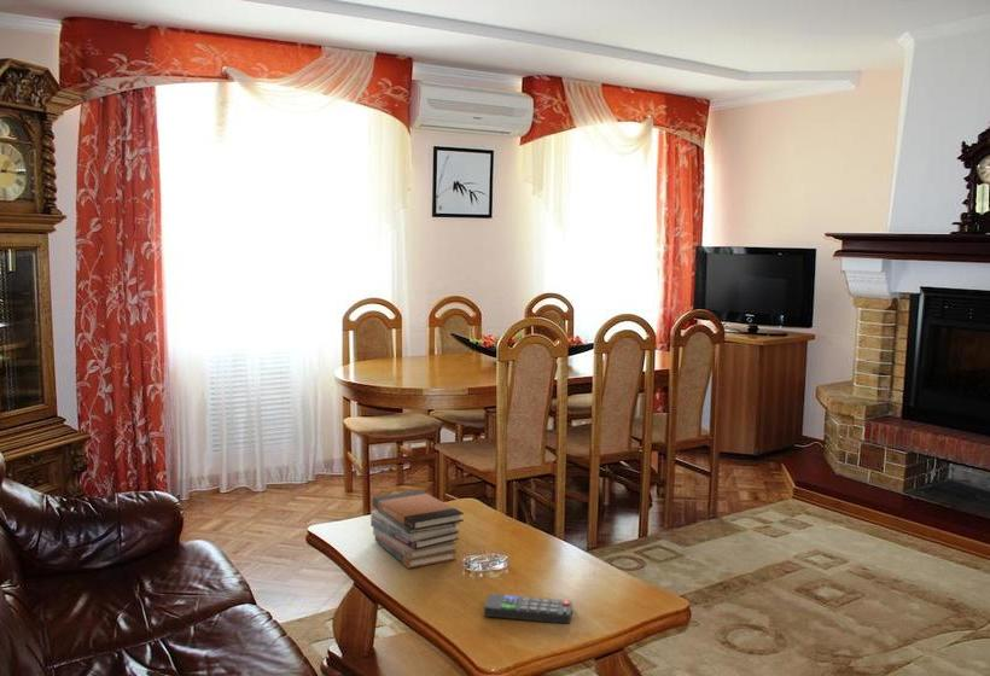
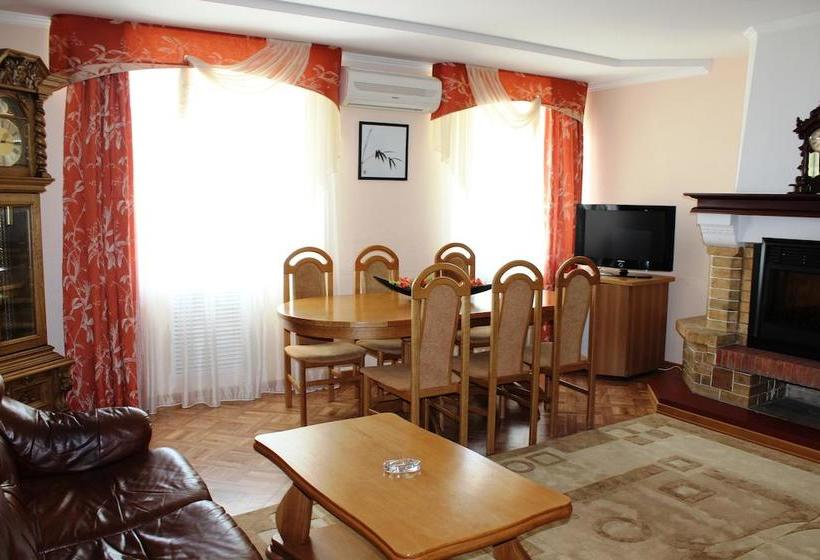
- book stack [369,489,465,570]
- remote control [483,593,573,625]
